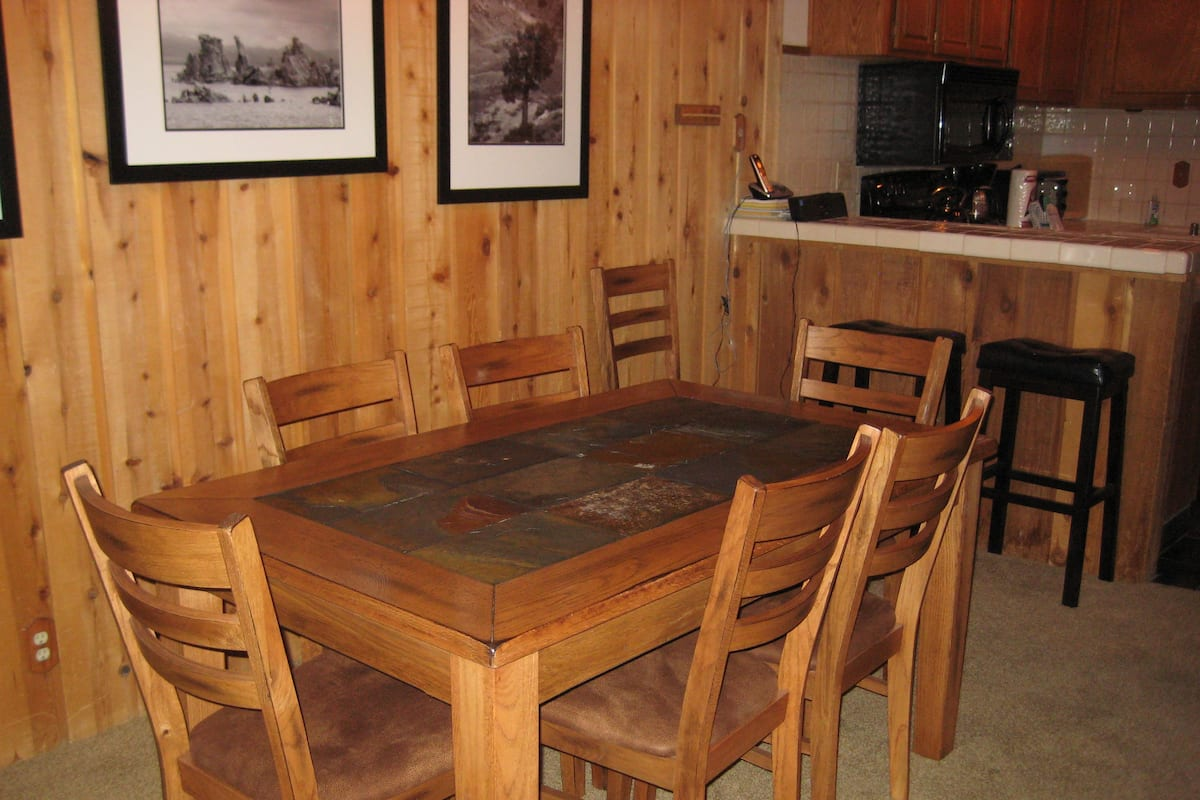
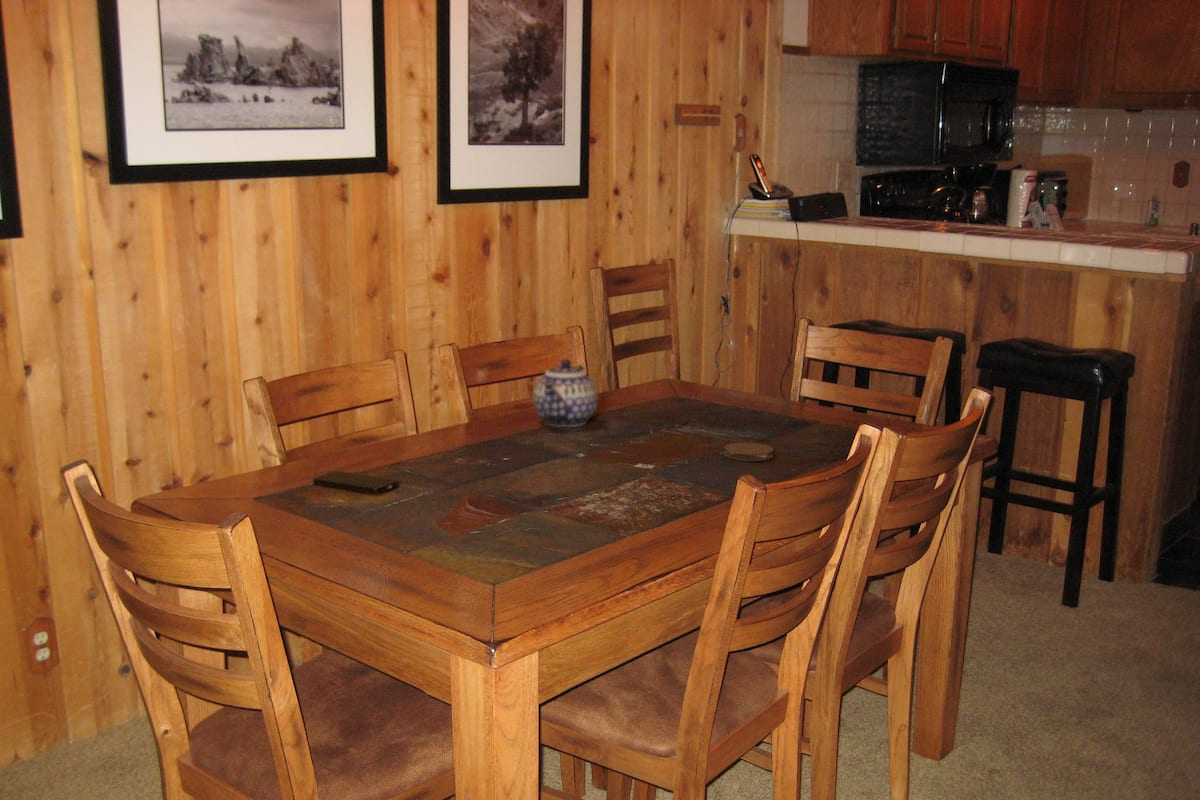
+ coaster [723,442,775,462]
+ smartphone [312,470,400,495]
+ teapot [532,358,600,428]
